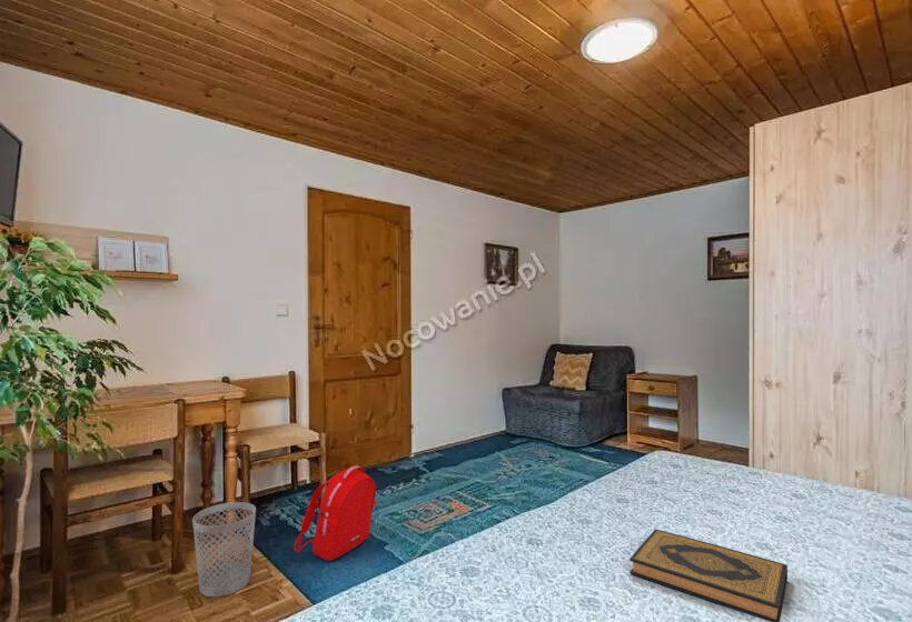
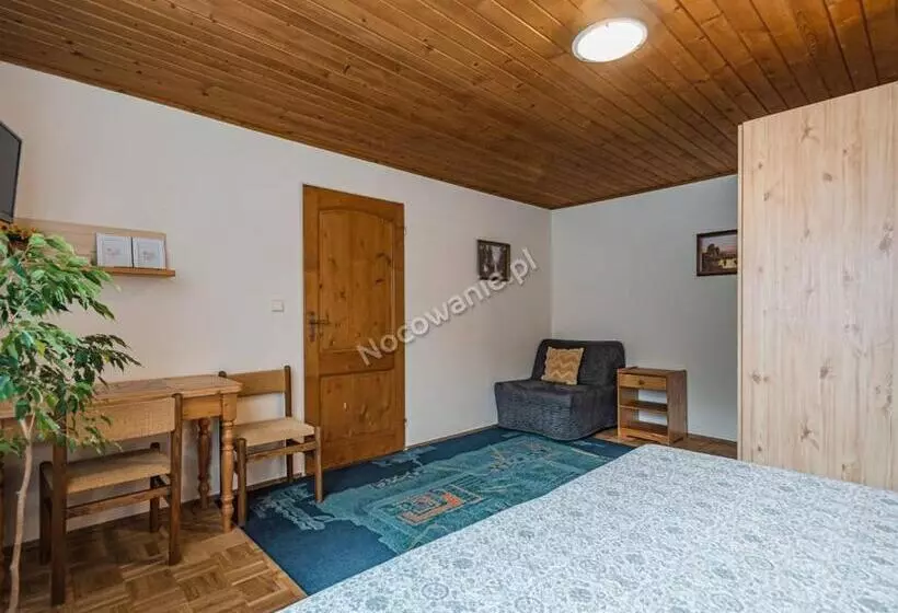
- wastebasket [191,501,257,598]
- hardback book [628,528,789,622]
- backpack [293,464,378,562]
